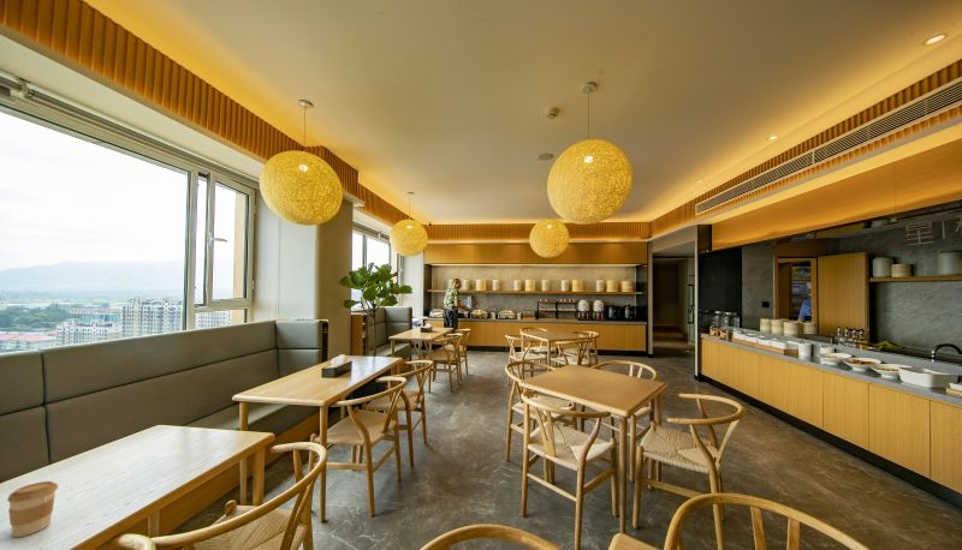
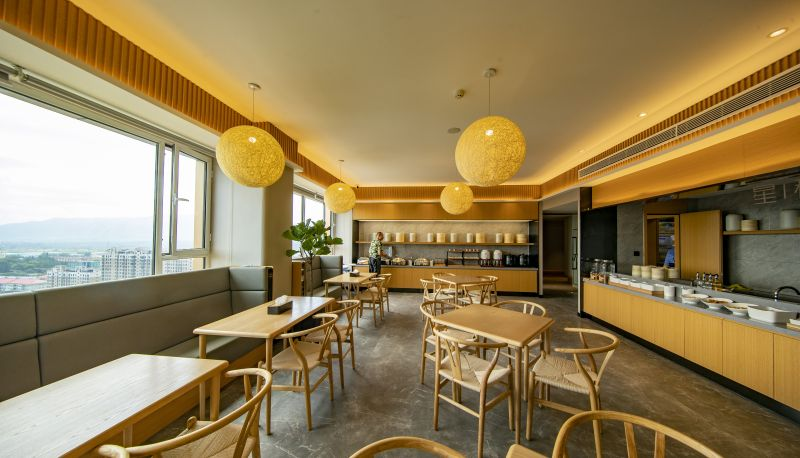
- coffee cup [6,480,59,538]
